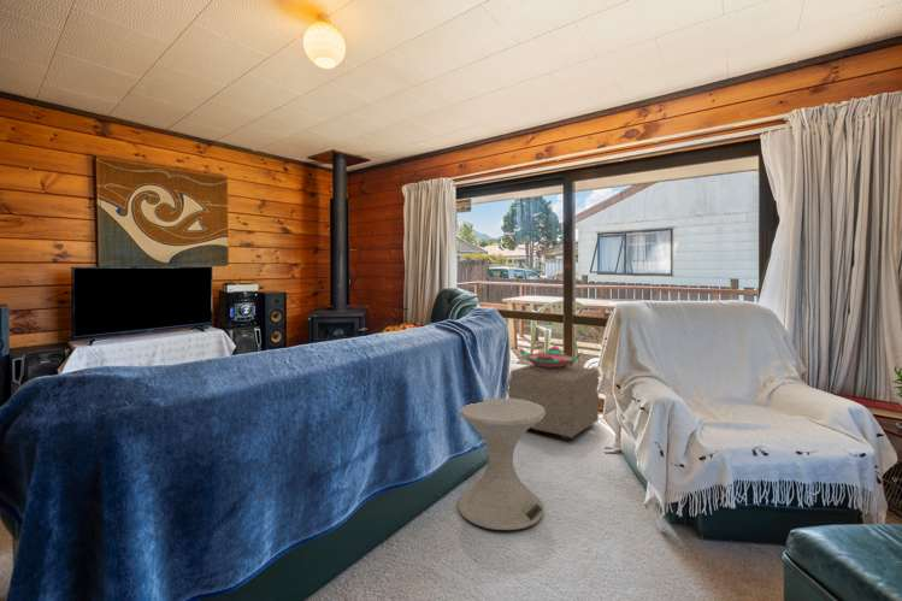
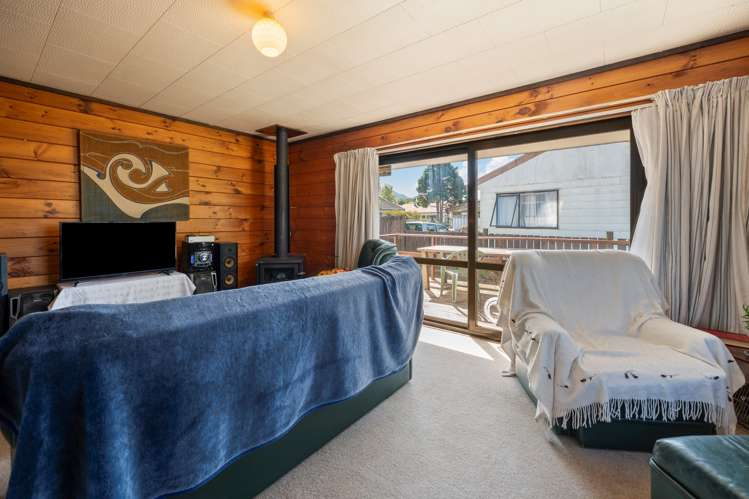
- ottoman [507,364,600,441]
- side table [456,397,546,531]
- decorative bowl [518,344,584,370]
